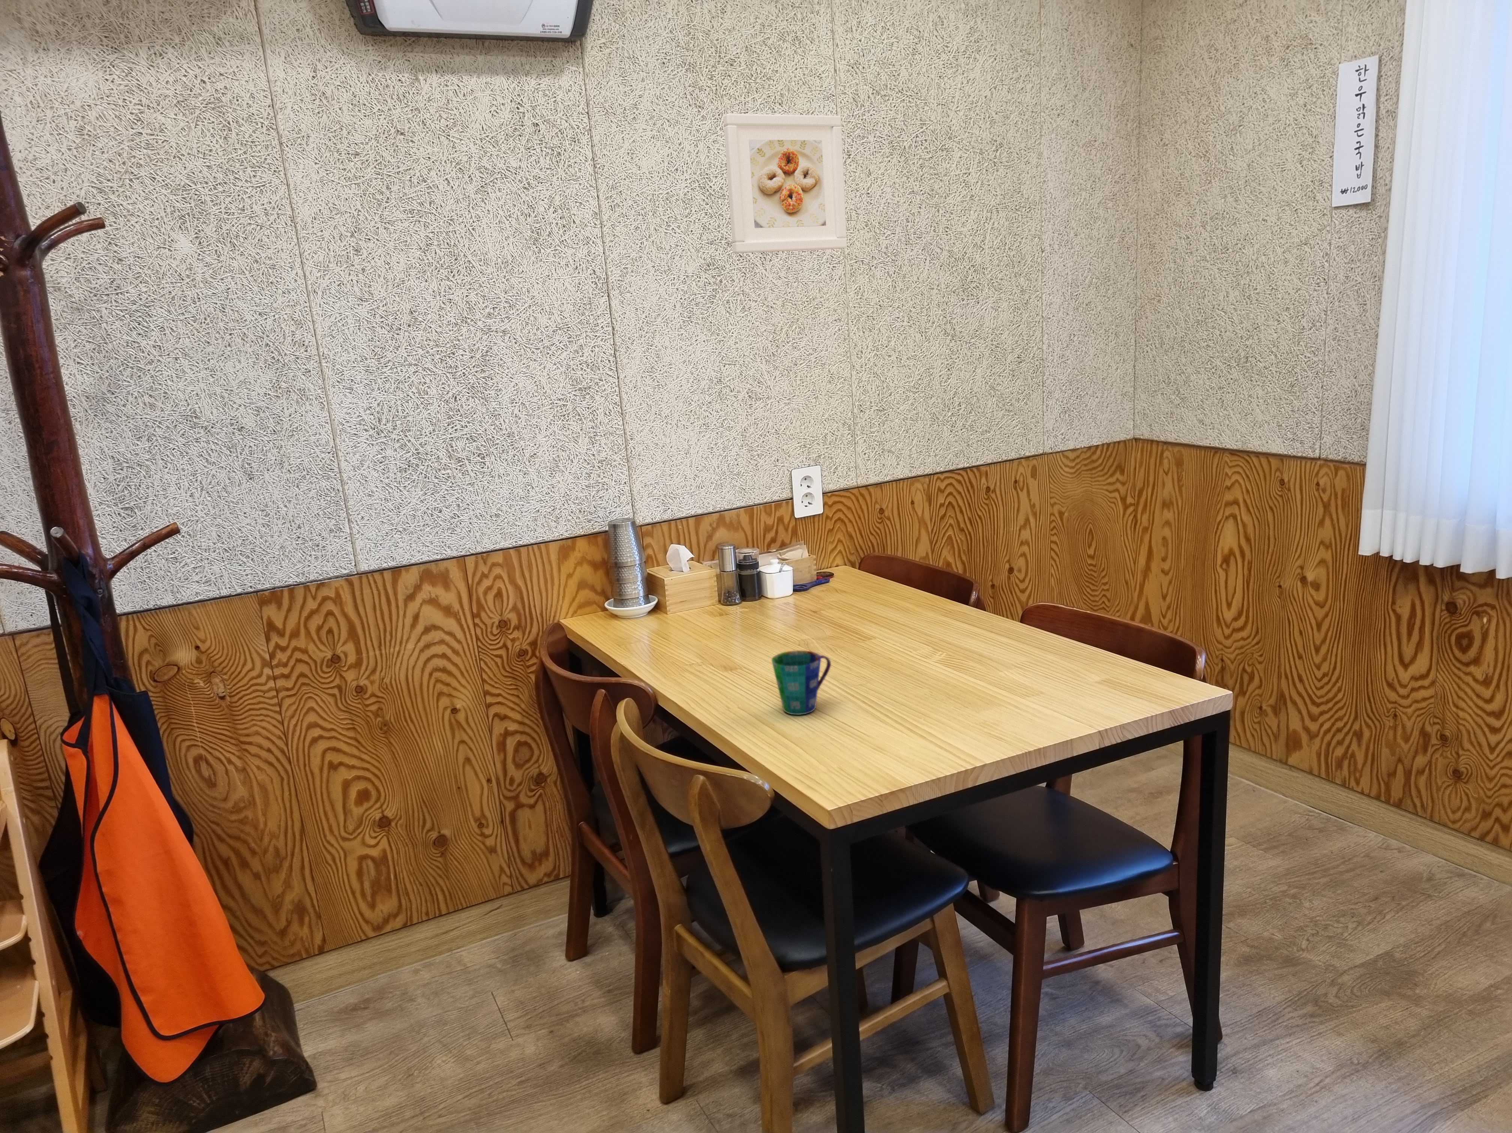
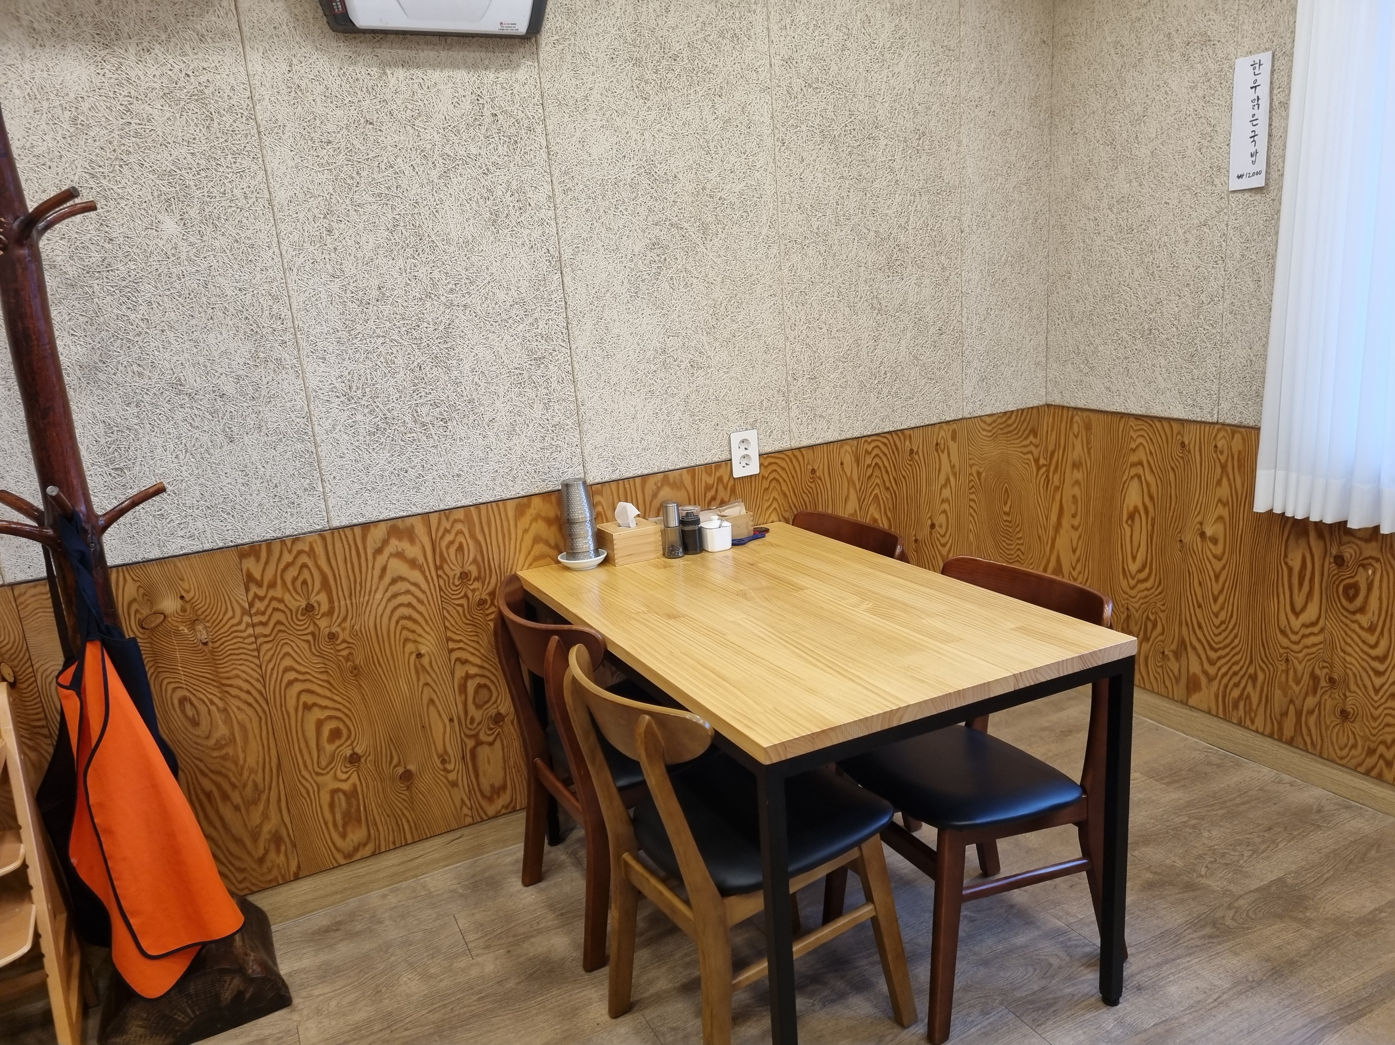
- cup [771,650,831,715]
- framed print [723,113,848,253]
